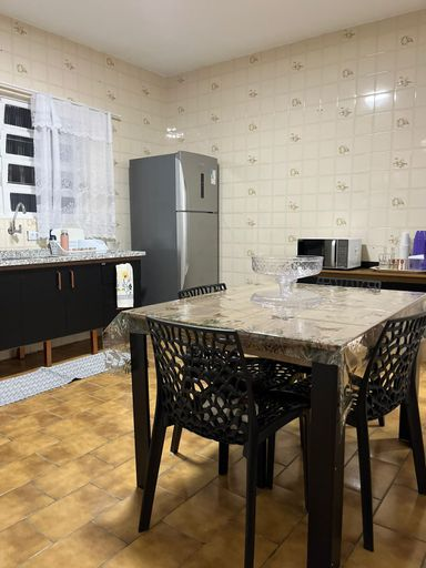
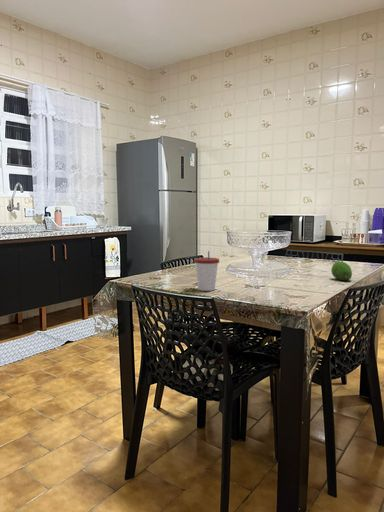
+ fruit [330,261,353,281]
+ cup [193,250,220,292]
